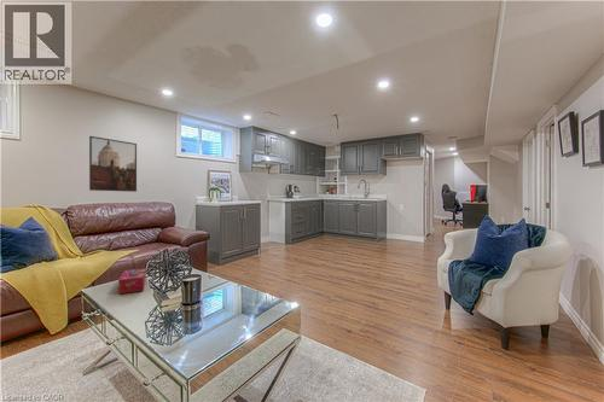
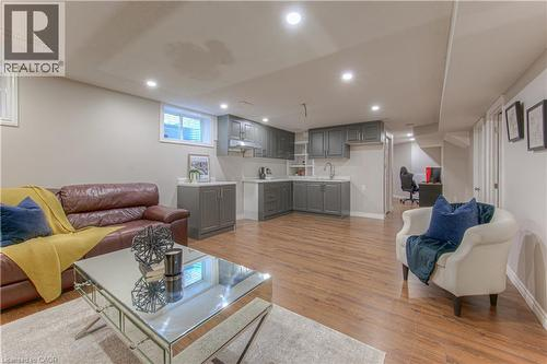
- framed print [88,135,138,193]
- tissue box [117,267,147,295]
